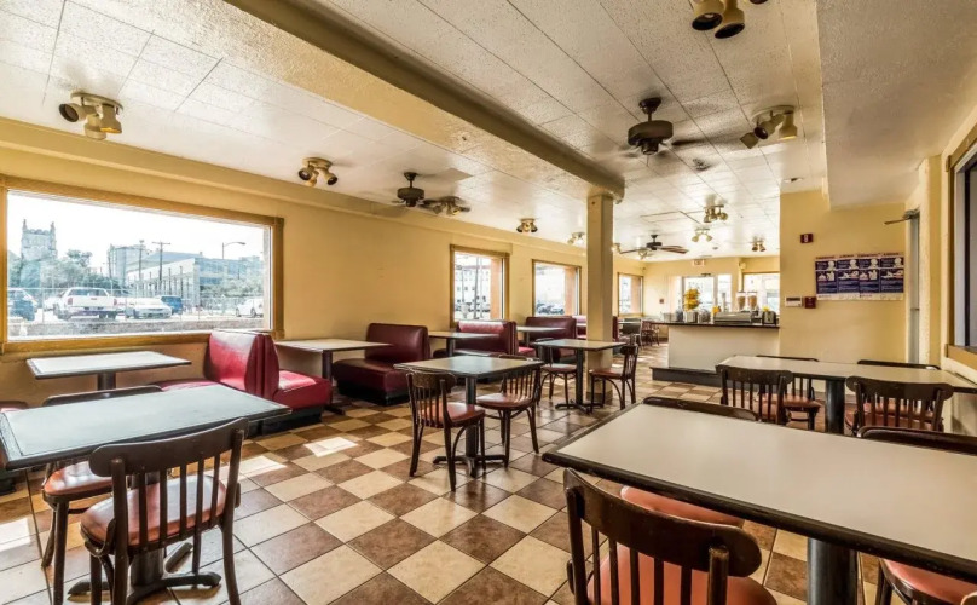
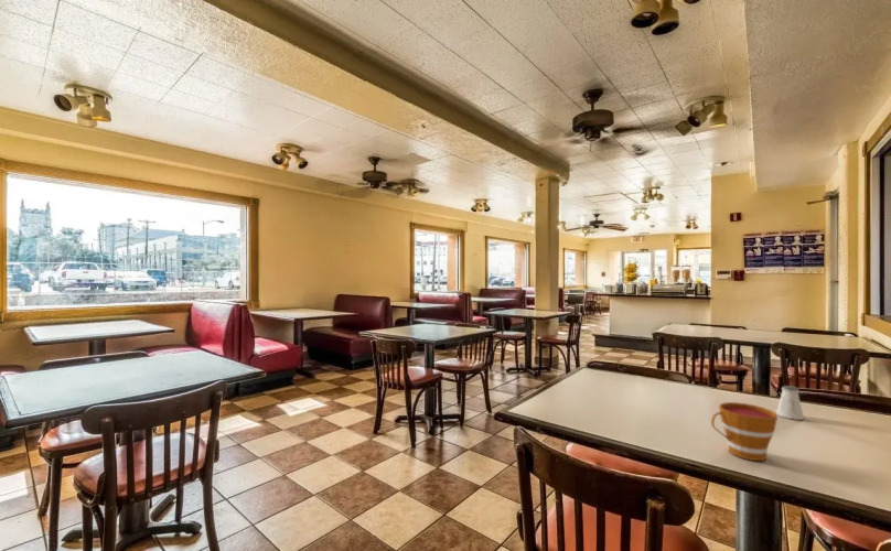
+ saltshaker [775,385,805,421]
+ cup [710,401,779,462]
